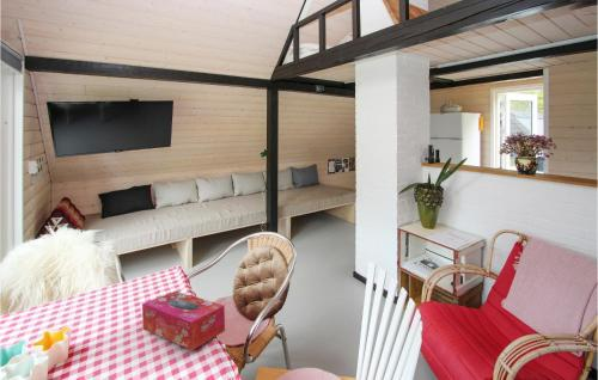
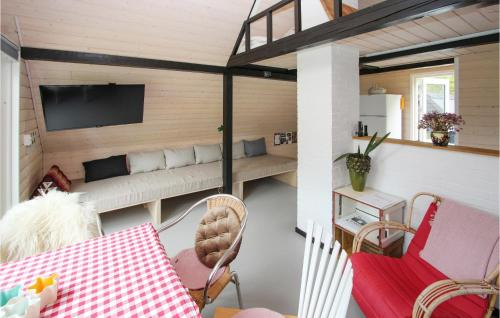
- tissue box [141,290,226,351]
